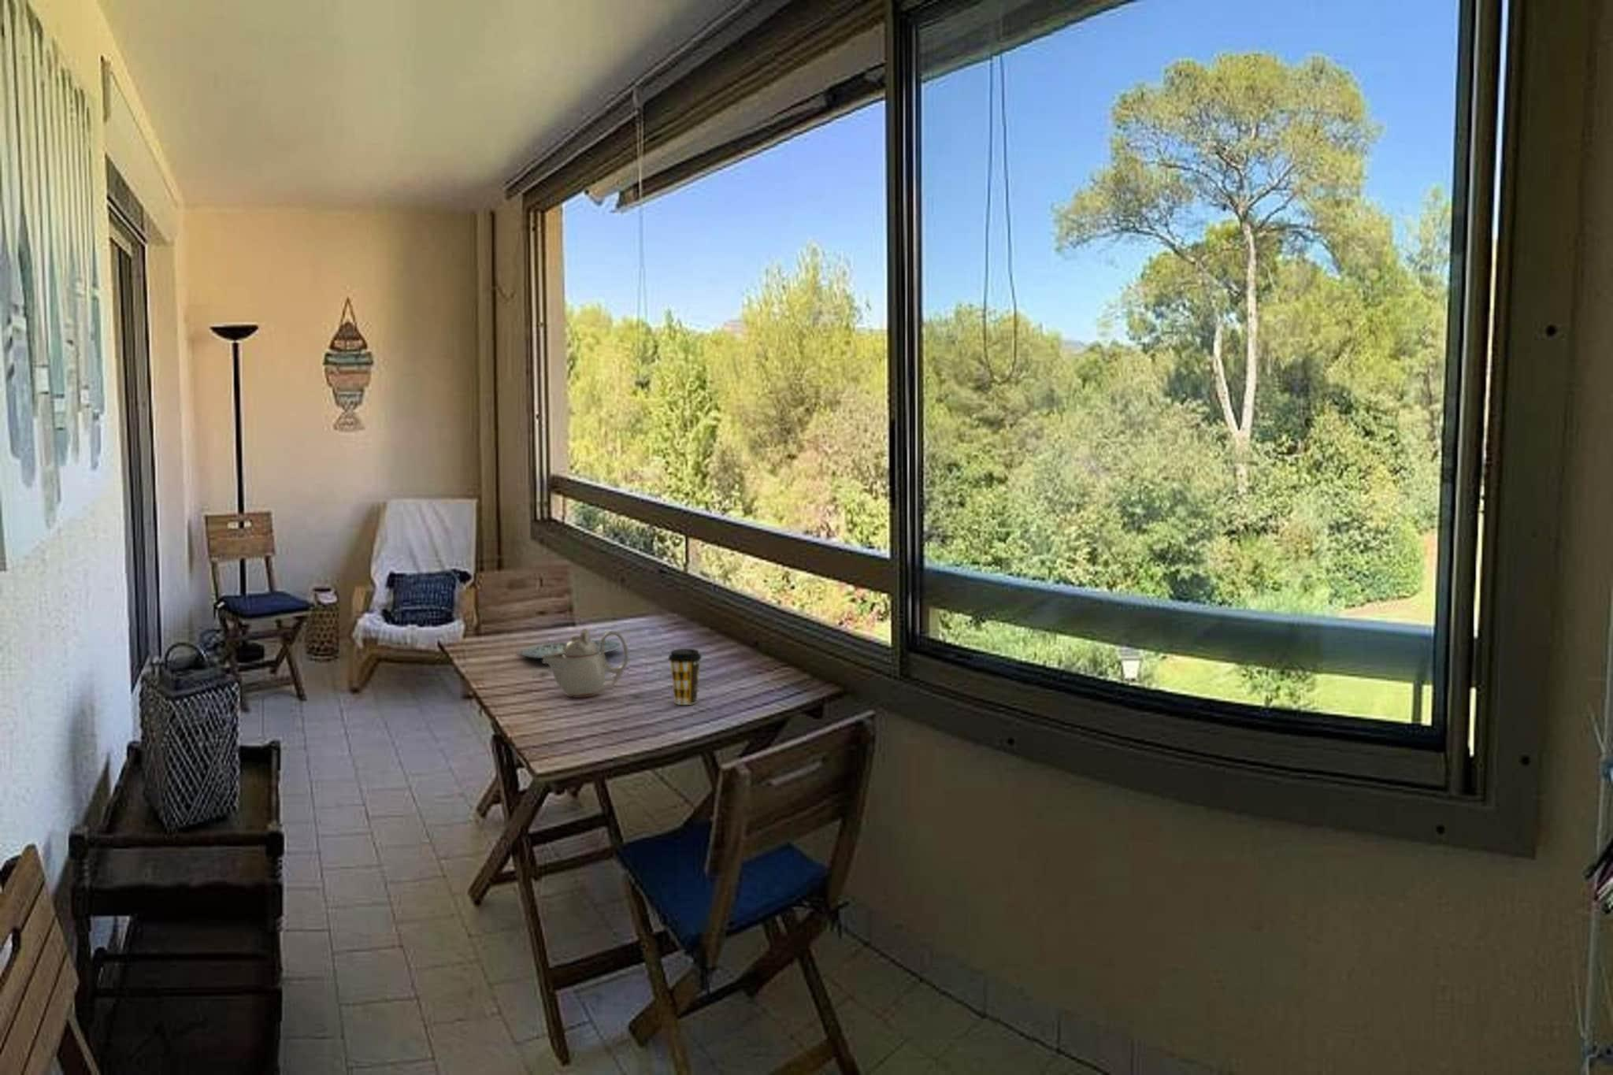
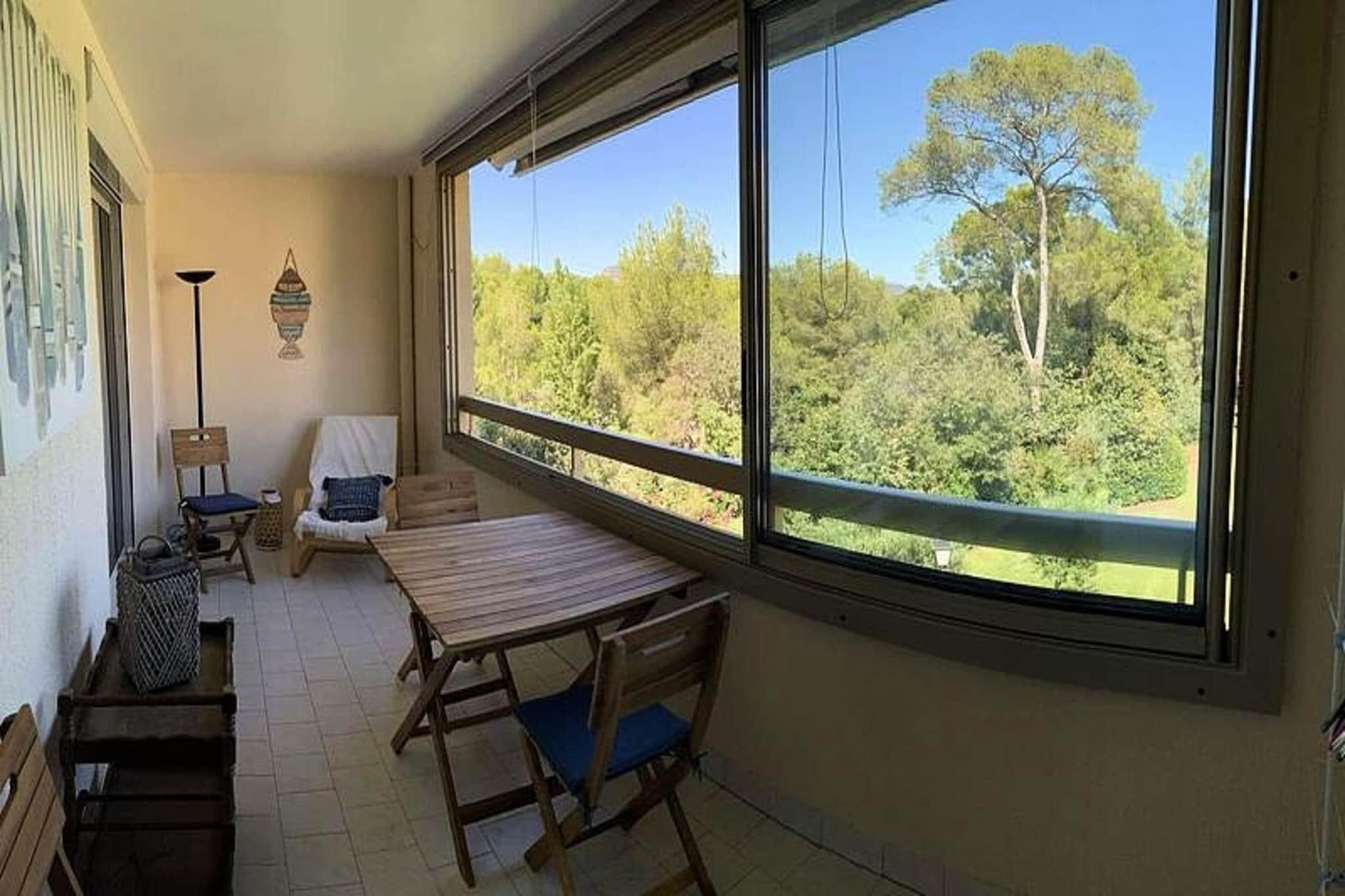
- coffee cup [667,648,703,705]
- plate [519,639,622,659]
- teapot [541,627,630,698]
